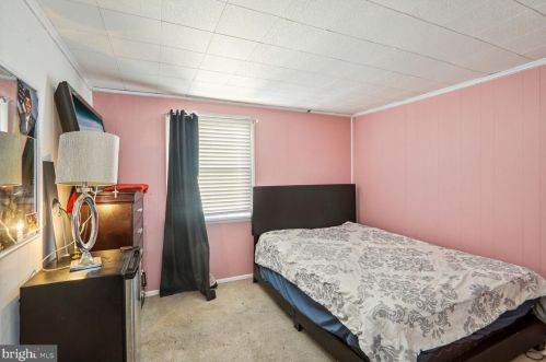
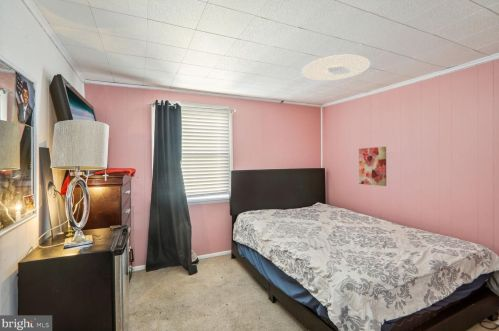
+ wall art [358,146,387,187]
+ ceiling light [301,54,371,82]
